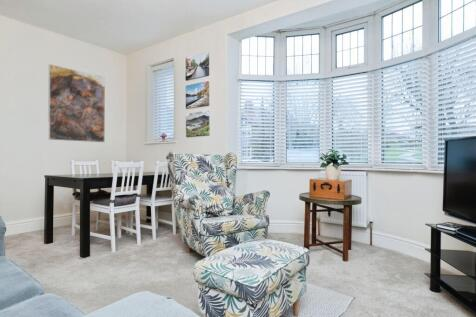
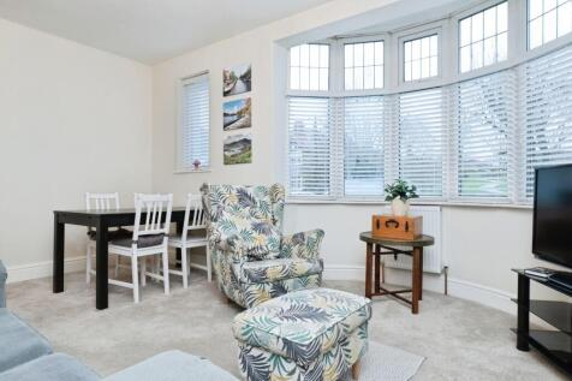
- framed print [47,63,106,143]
